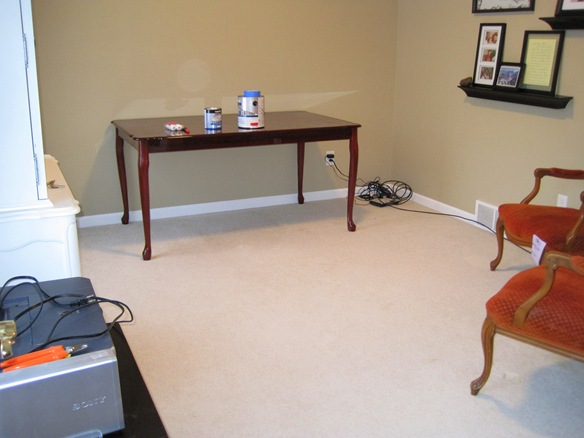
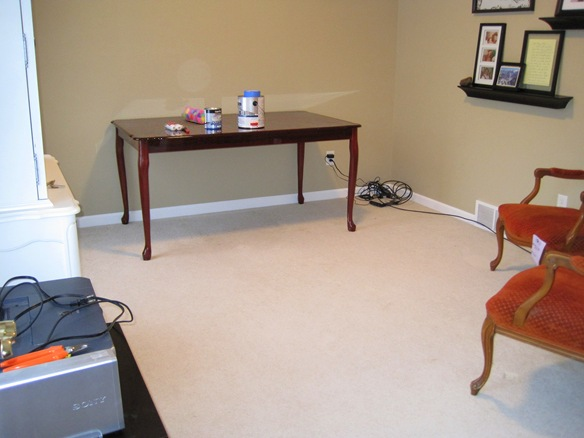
+ pencil case [181,106,206,125]
